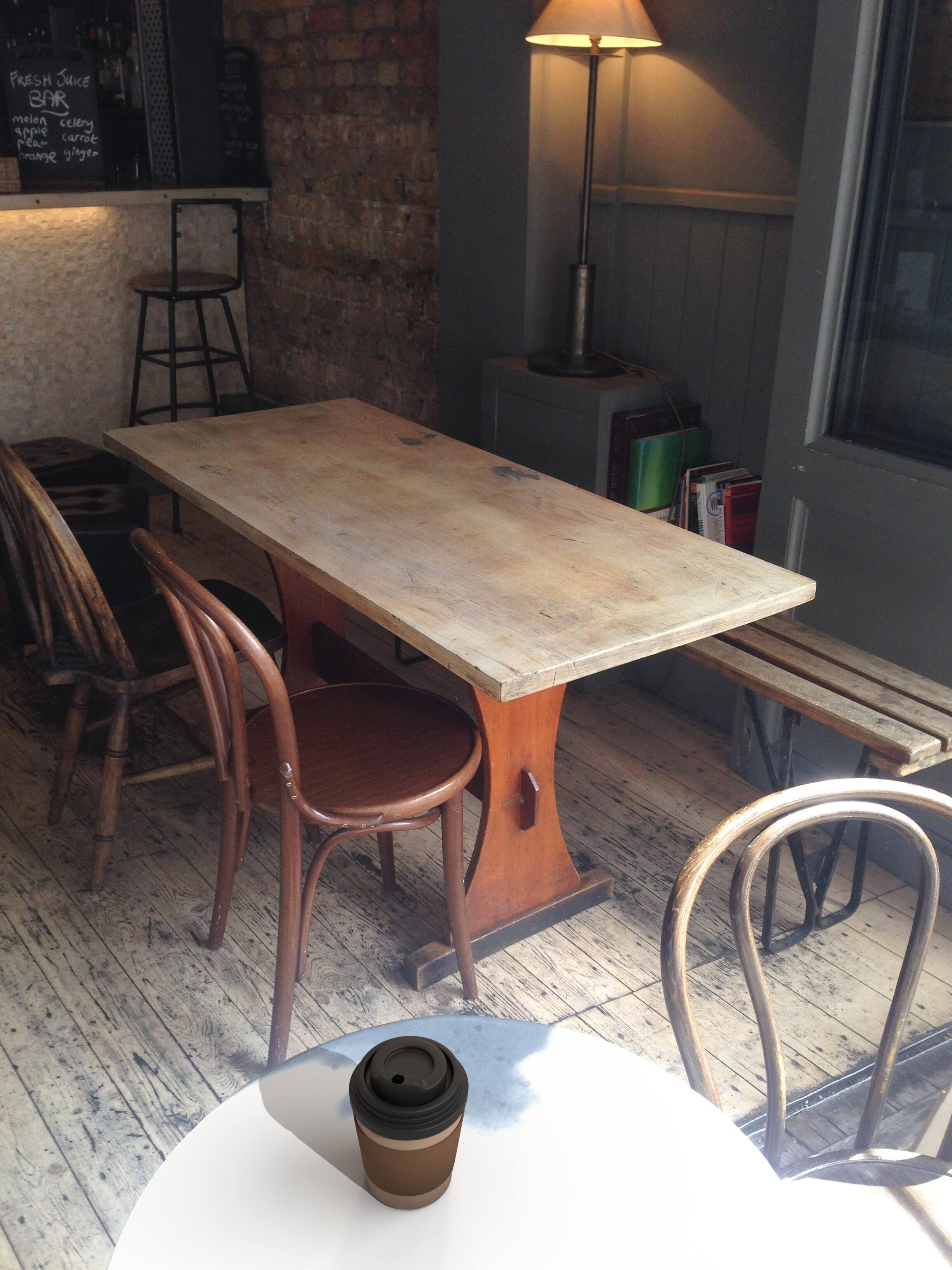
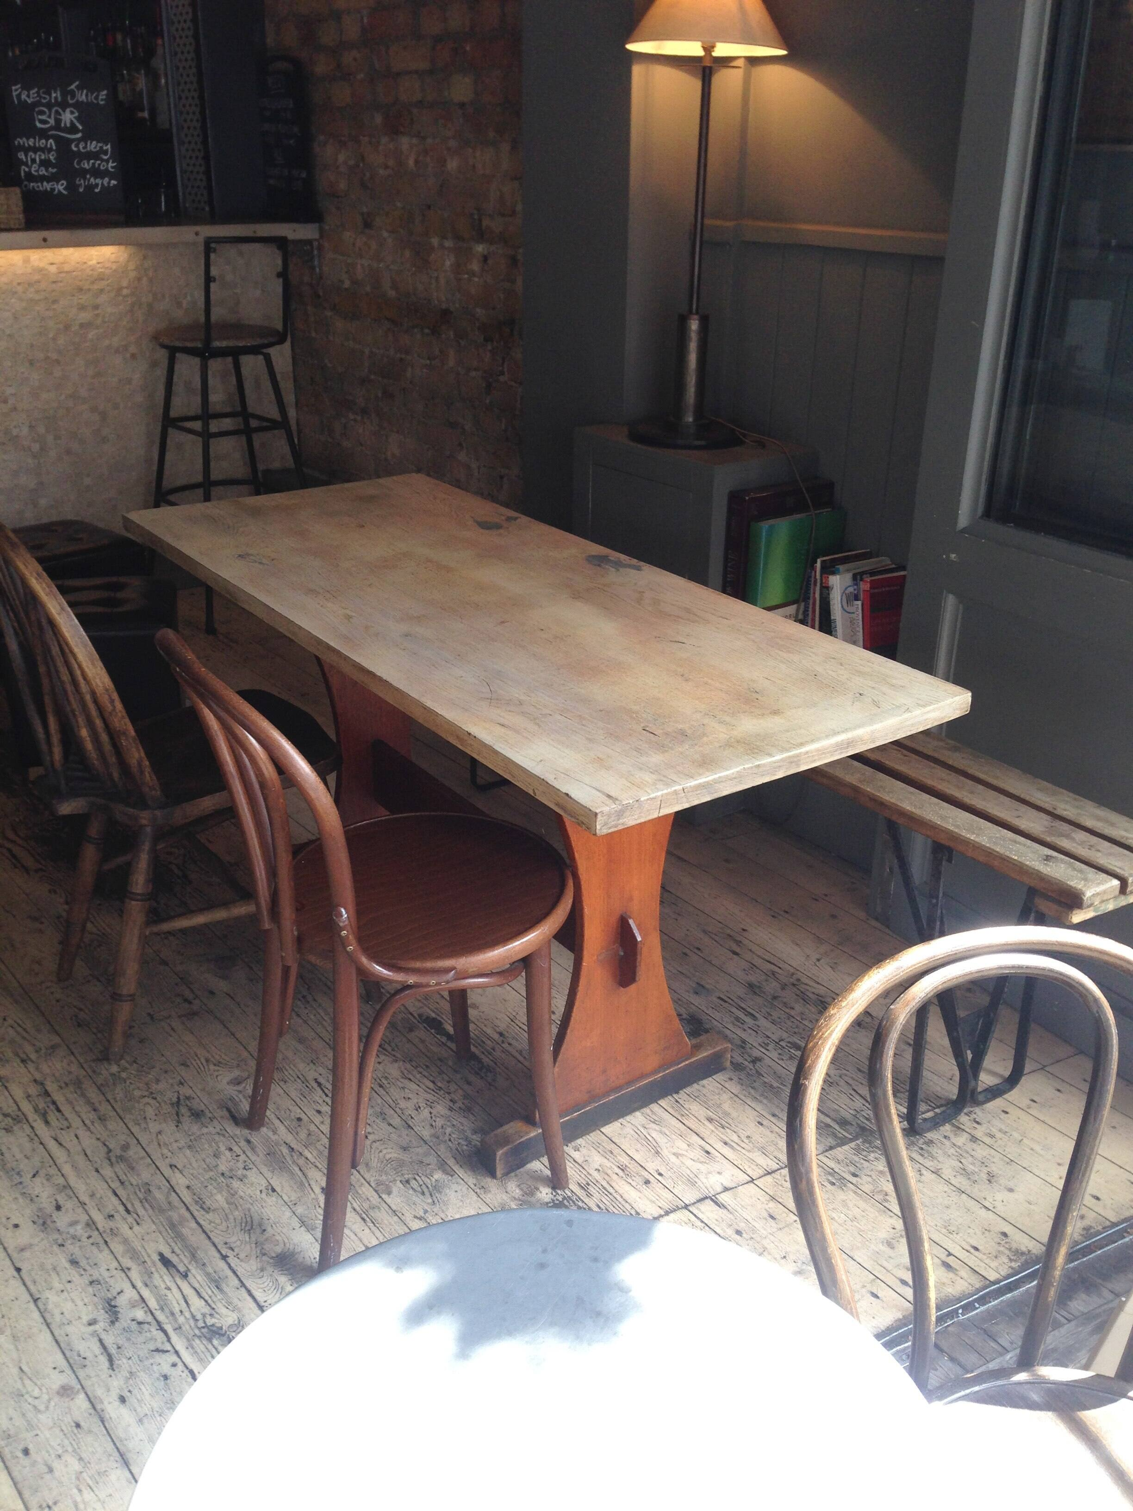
- coffee cup [348,1035,469,1210]
